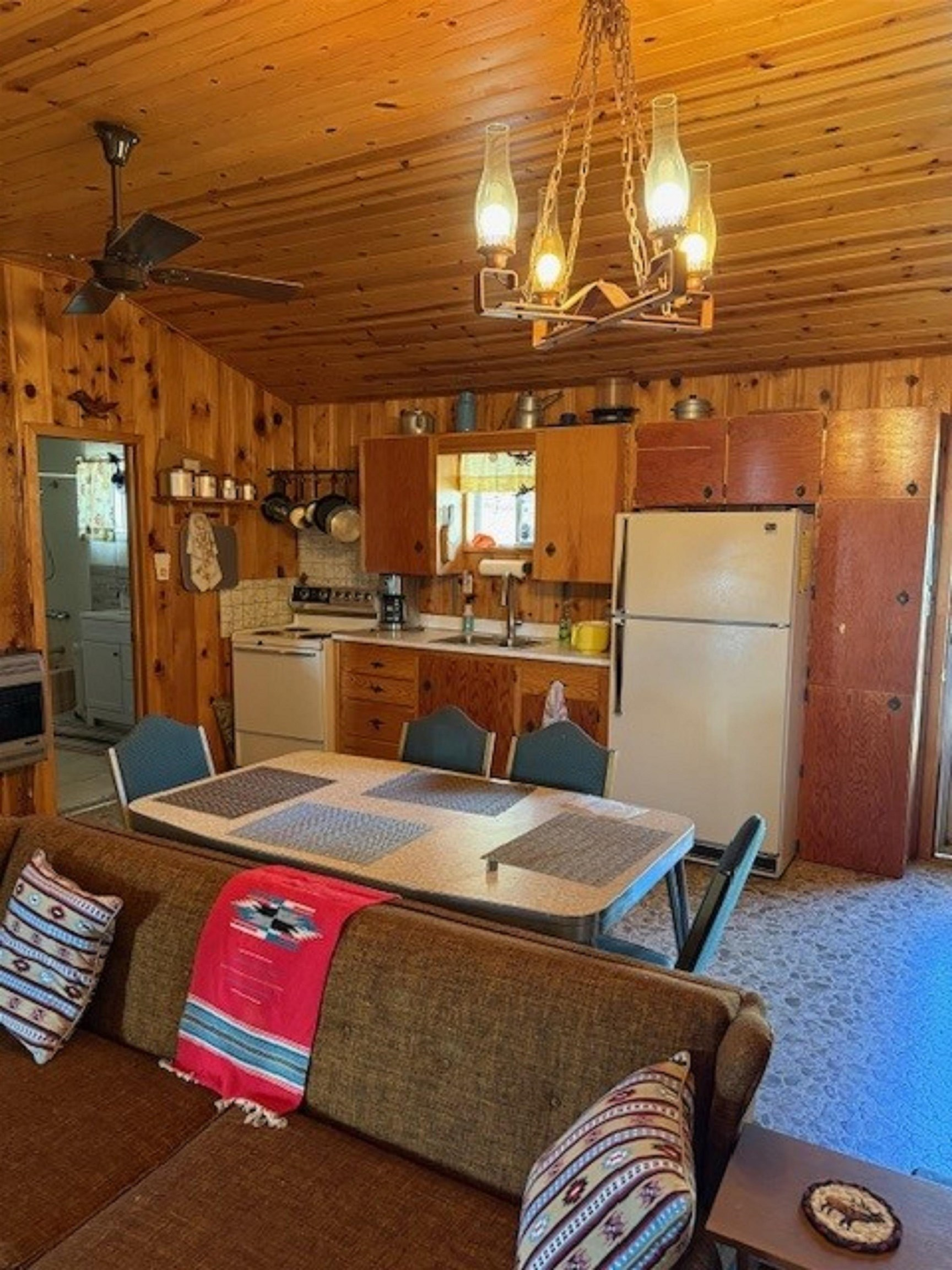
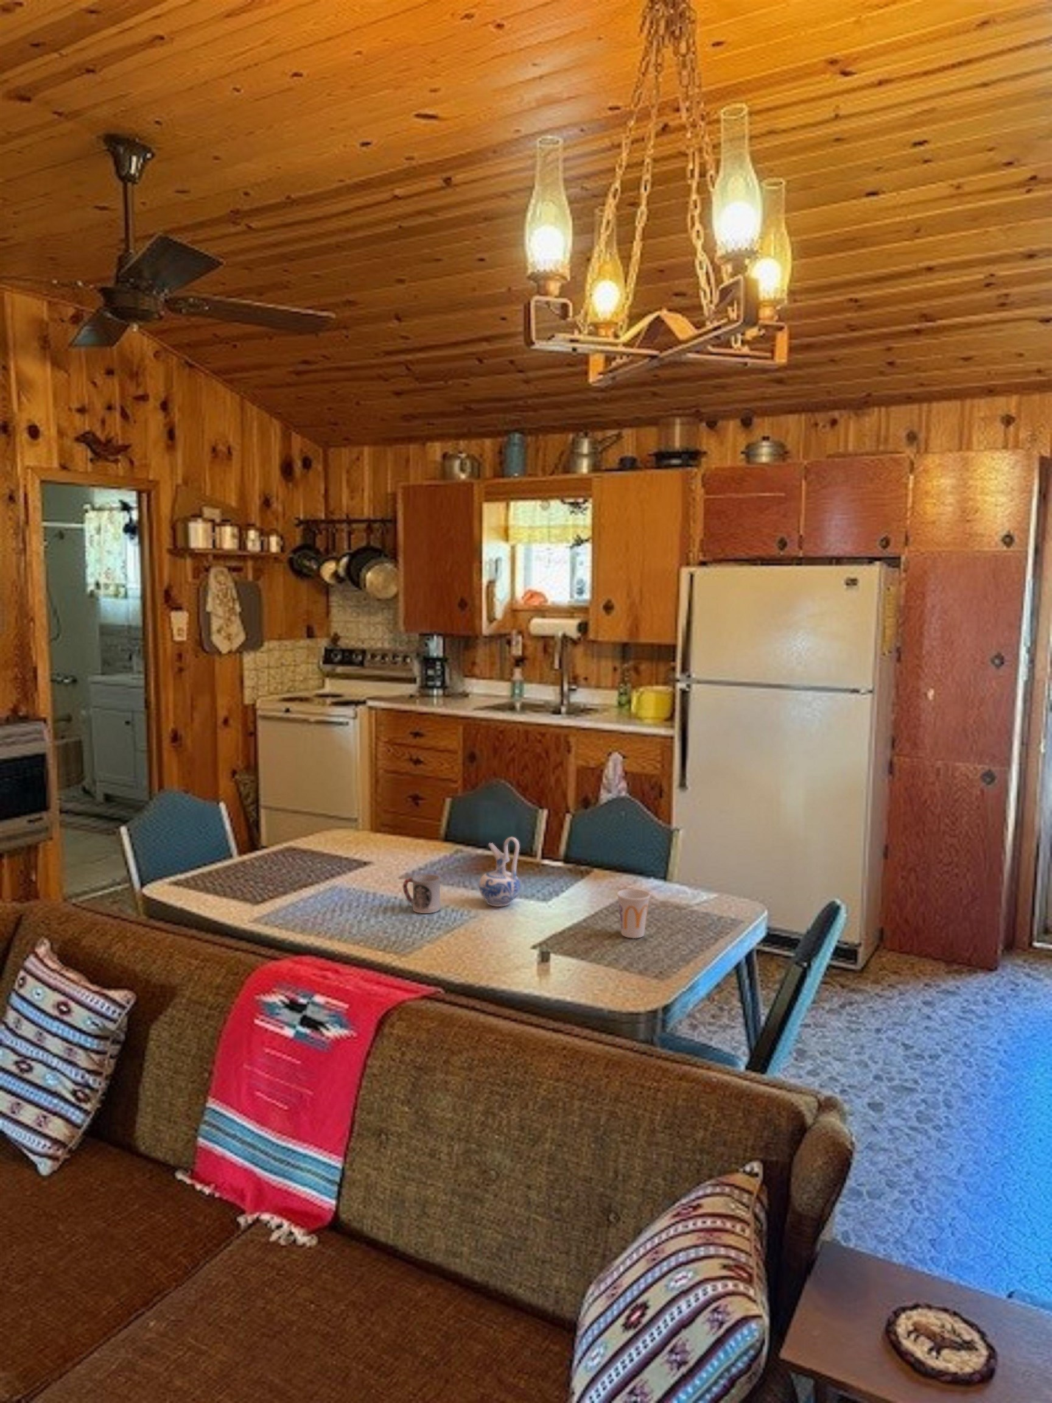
+ ceramic pitcher [478,836,520,907]
+ cup [402,874,441,914]
+ cup [617,888,651,939]
